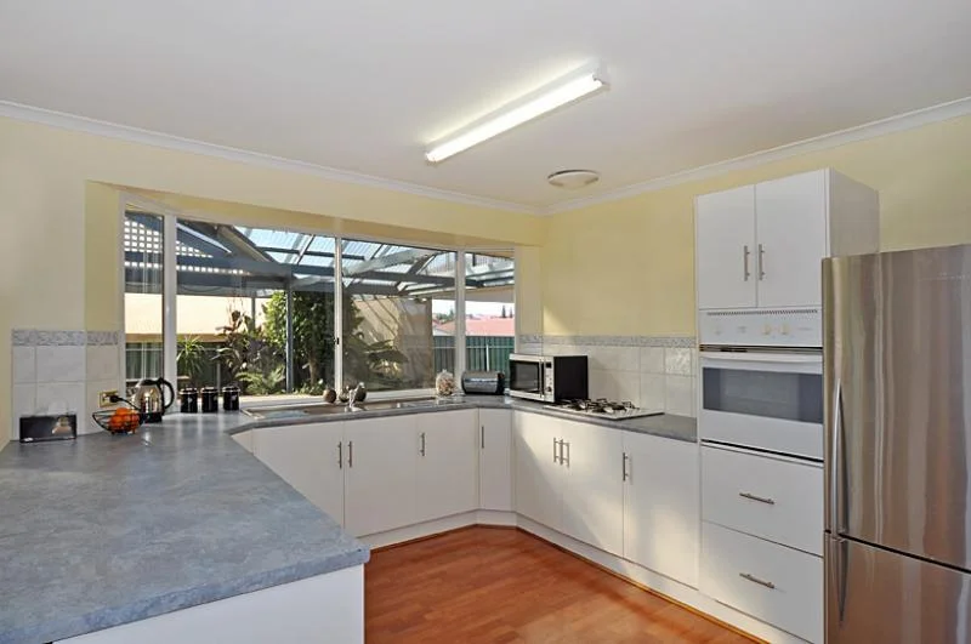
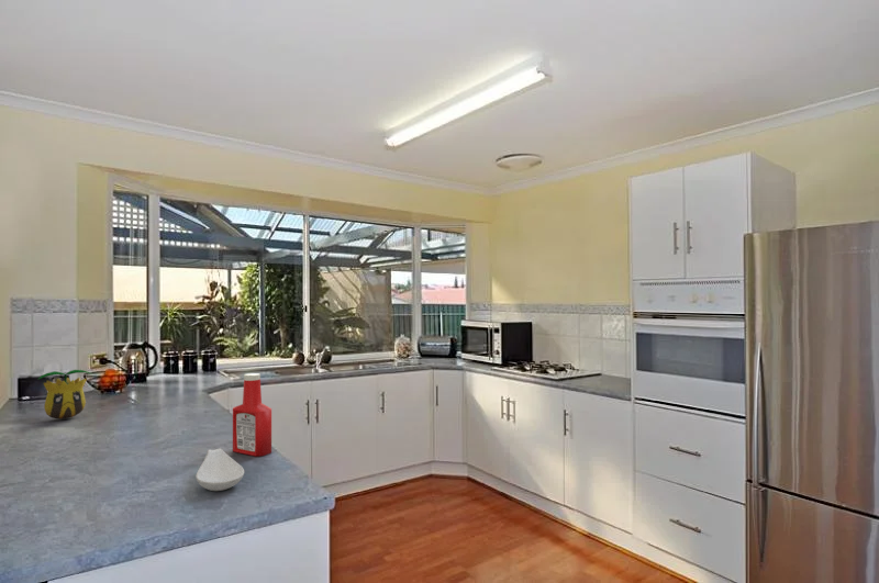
+ spoon rest [194,447,245,492]
+ soap bottle [232,372,272,458]
+ plant pot [36,369,93,421]
